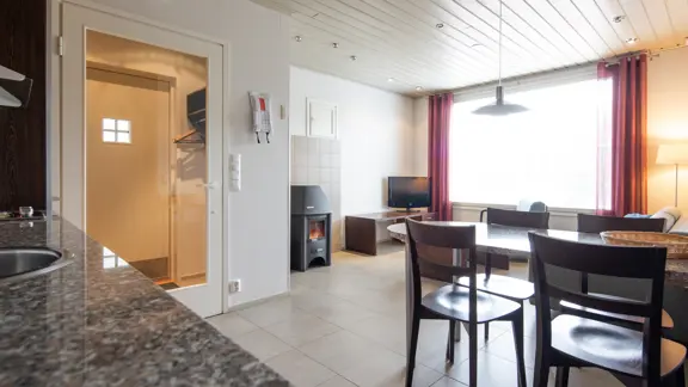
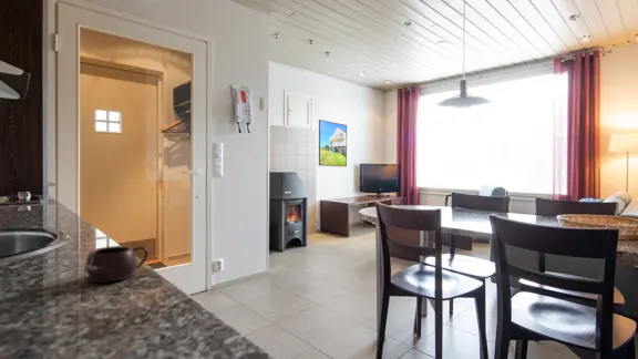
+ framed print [318,119,348,167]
+ mug [83,245,150,284]
